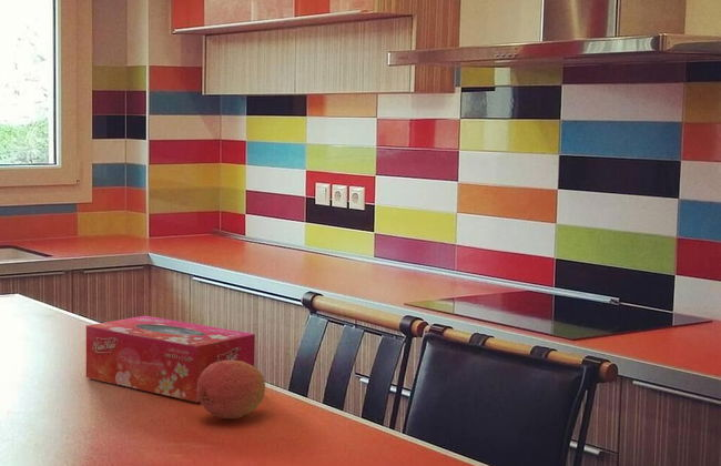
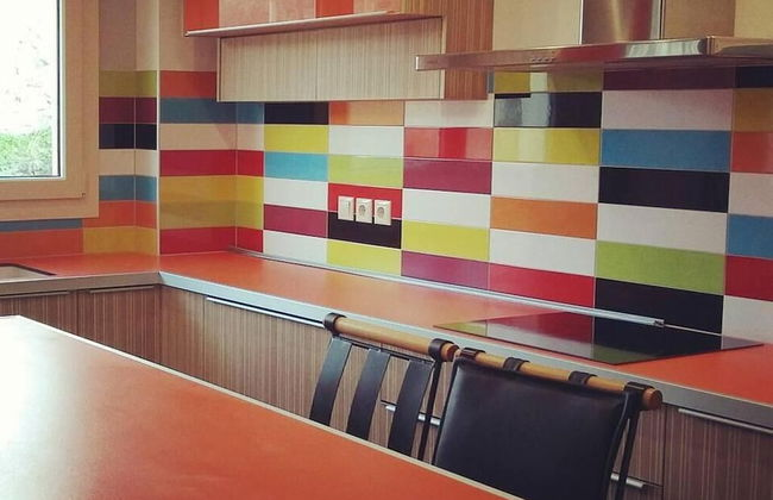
- fruit [196,359,266,419]
- tissue box [85,315,256,404]
